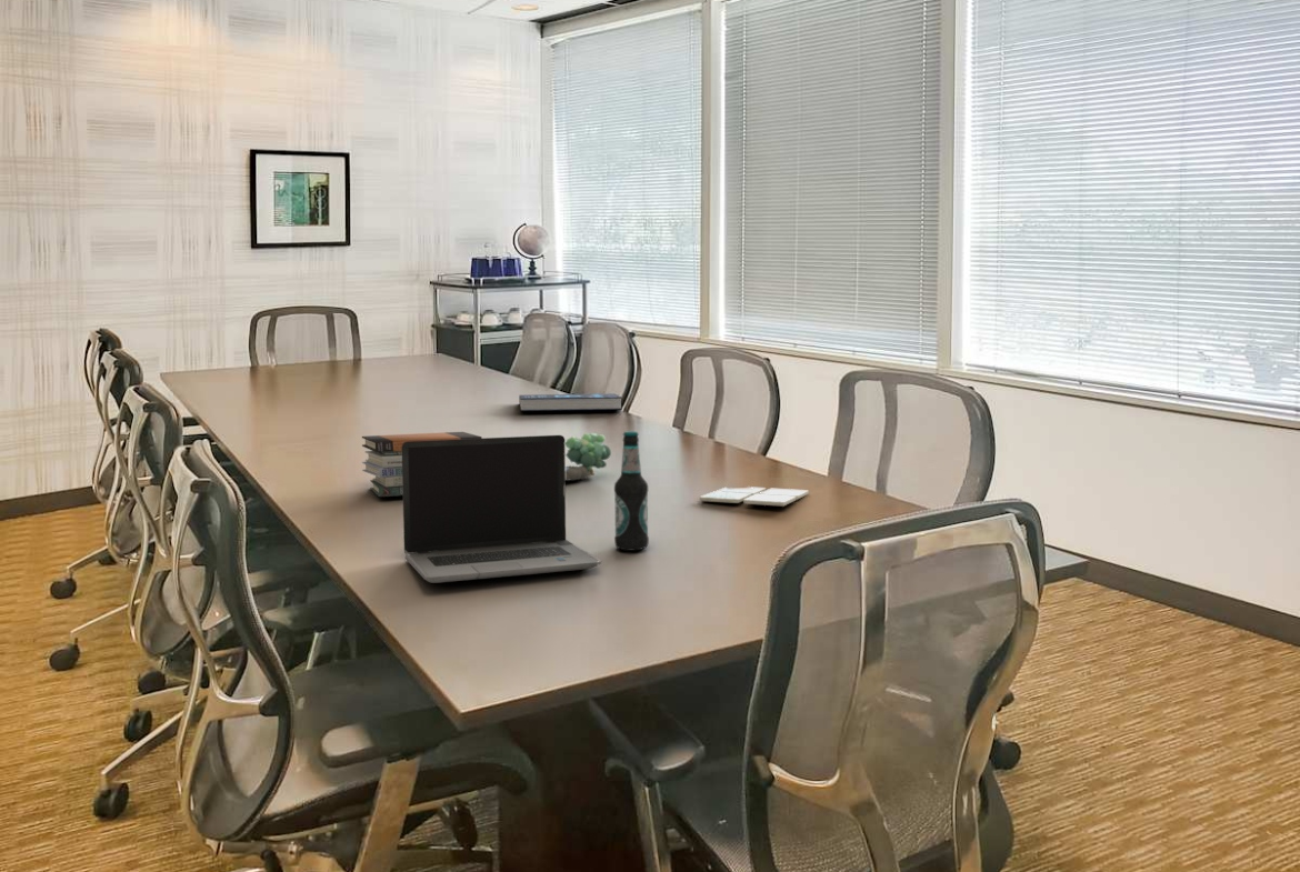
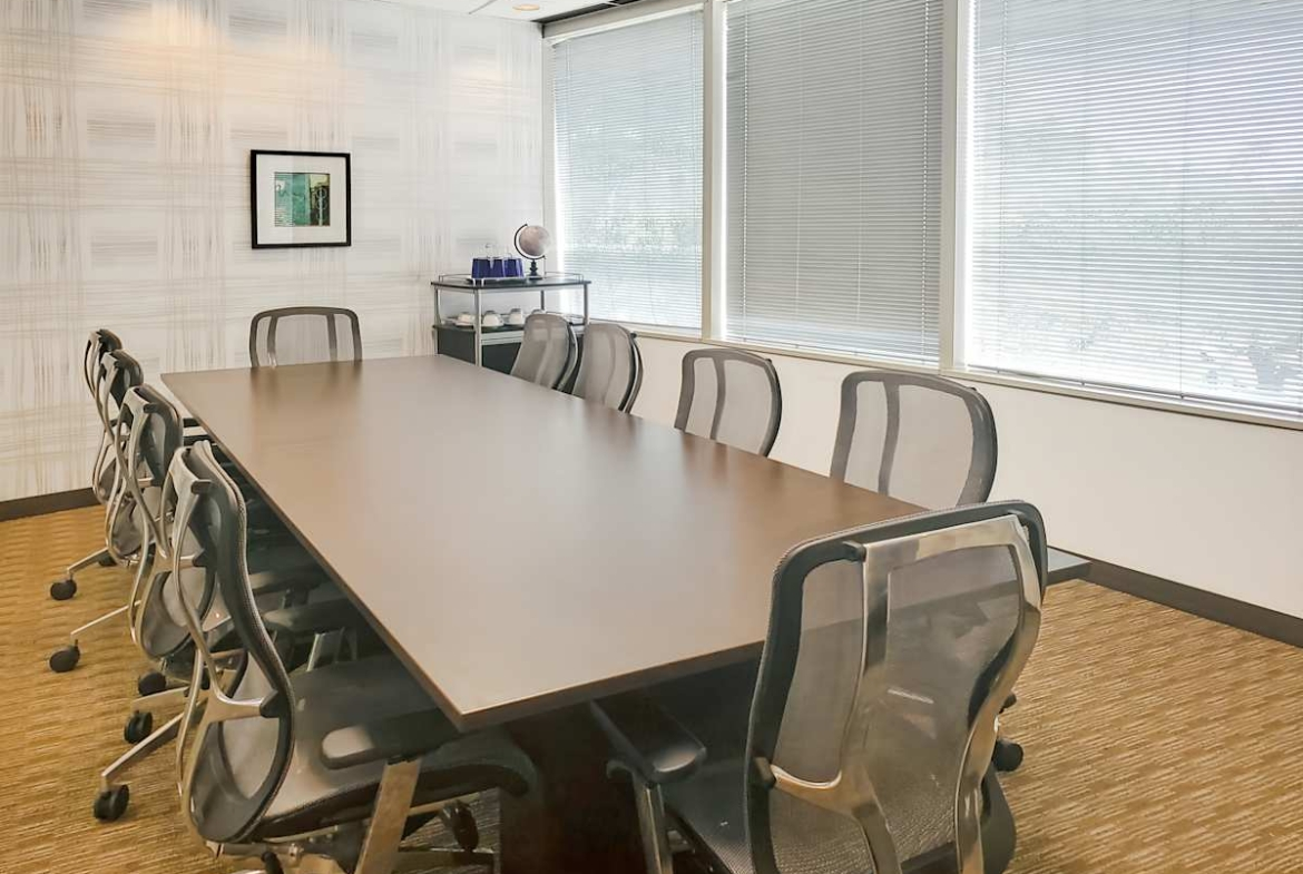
- plant [564,432,612,482]
- drink coaster [698,485,810,508]
- bottle [613,430,650,552]
- book [518,392,623,412]
- book stack [361,431,483,498]
- laptop computer [402,434,602,584]
